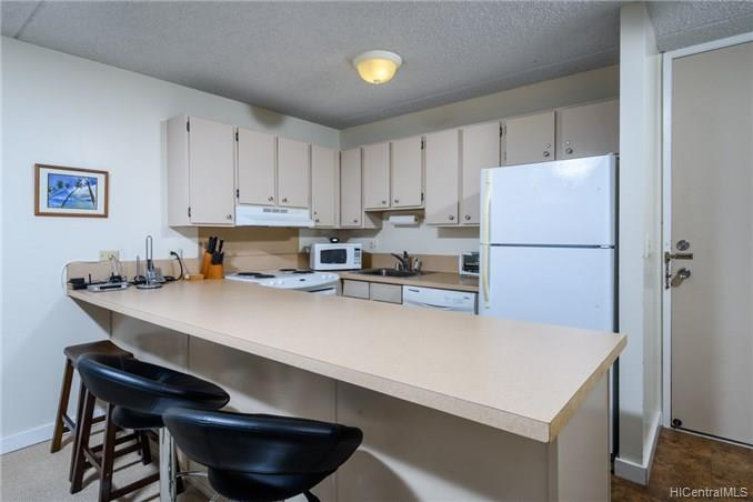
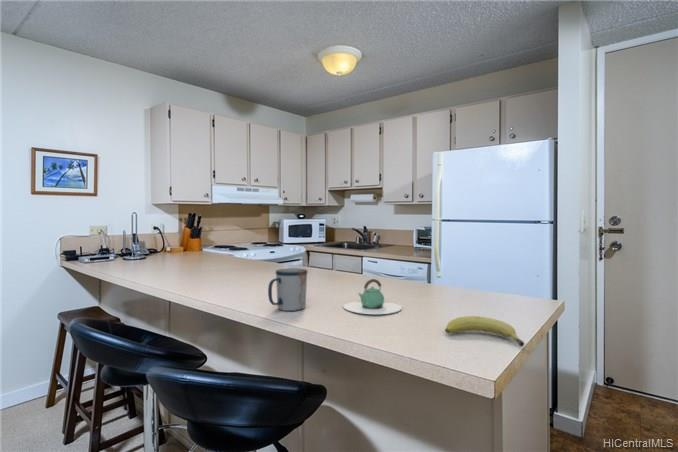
+ fruit [444,315,525,348]
+ teapot [342,278,403,315]
+ mug [267,268,309,312]
